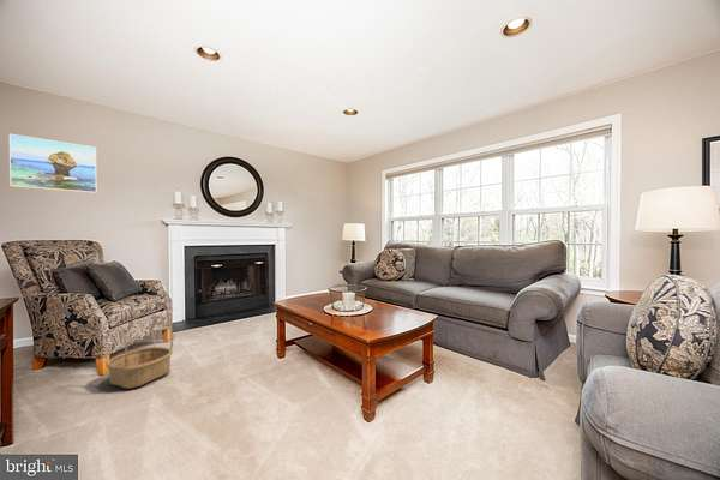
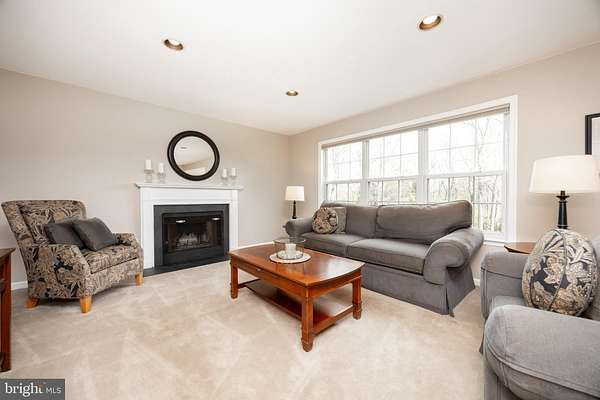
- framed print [8,133,97,194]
- basket [104,316,174,389]
